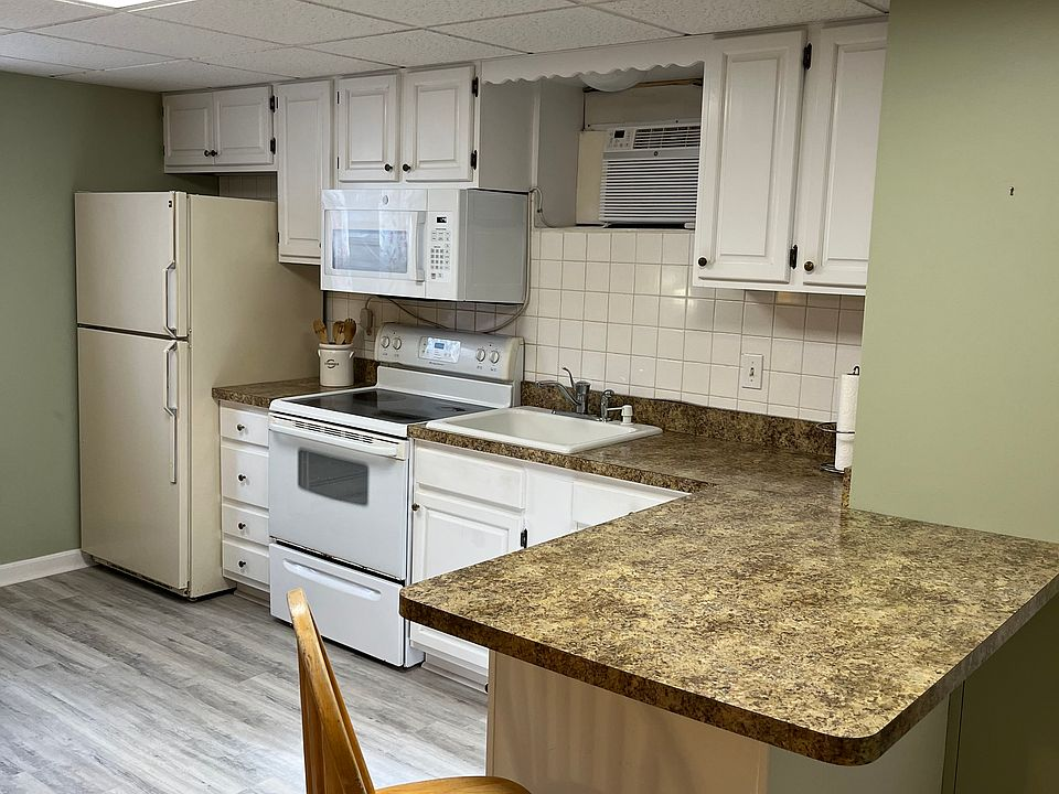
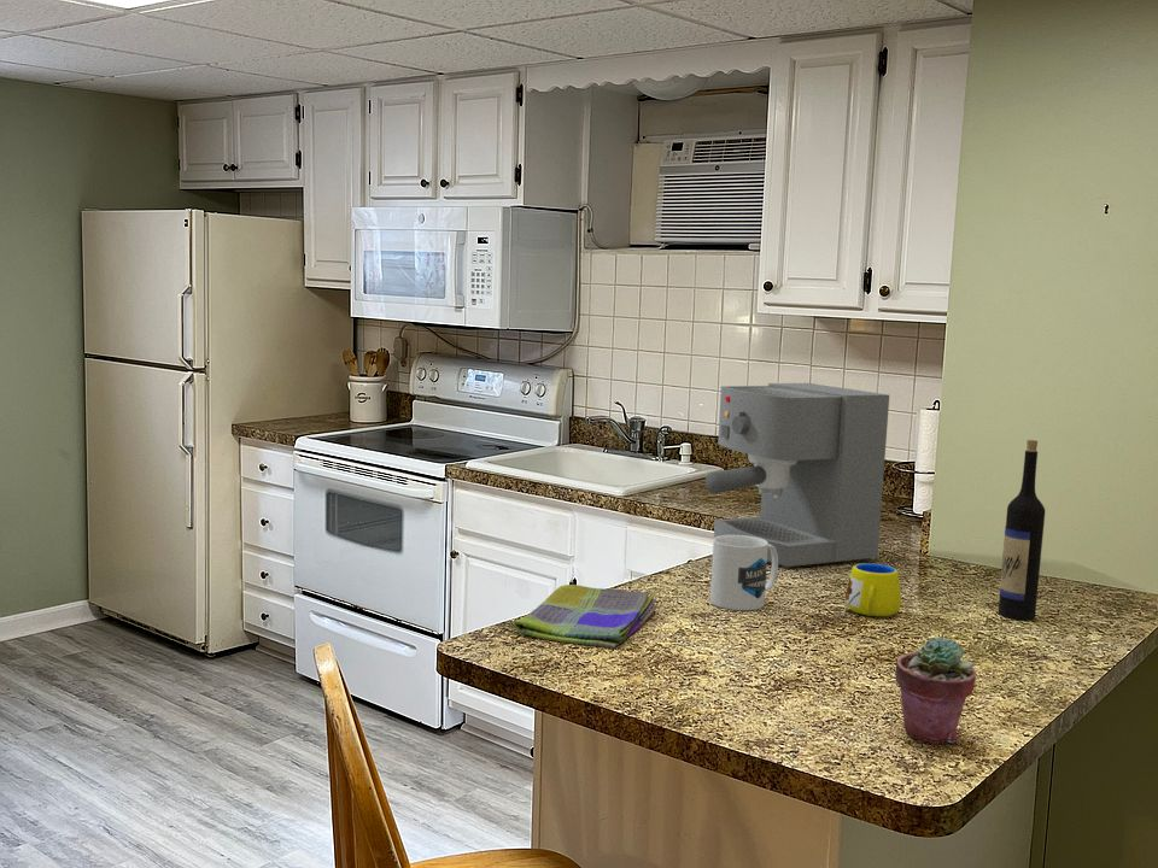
+ wine bottle [998,439,1046,621]
+ dish towel [513,583,657,650]
+ potted succulent [894,637,977,745]
+ mug [709,535,779,611]
+ mug [842,562,902,617]
+ coffee maker [704,382,890,570]
